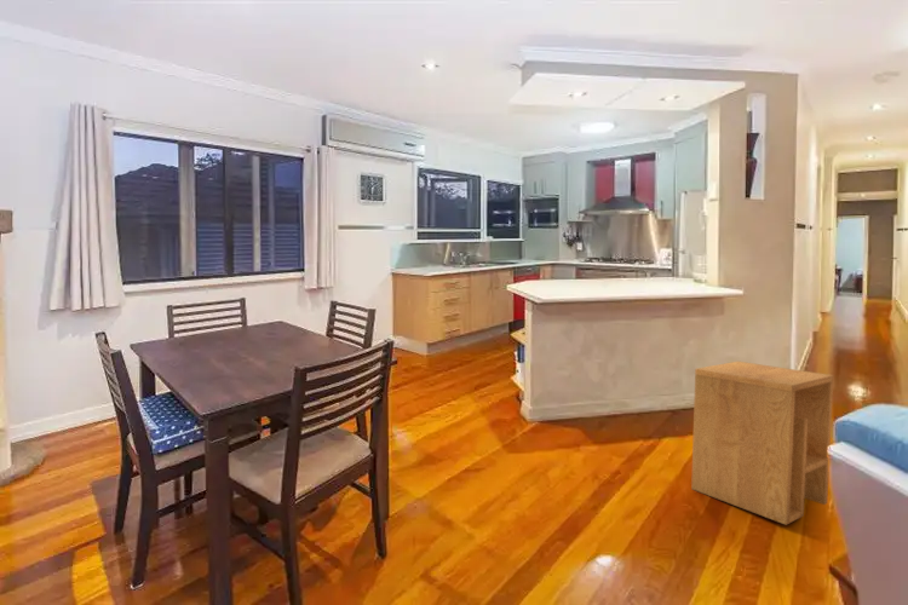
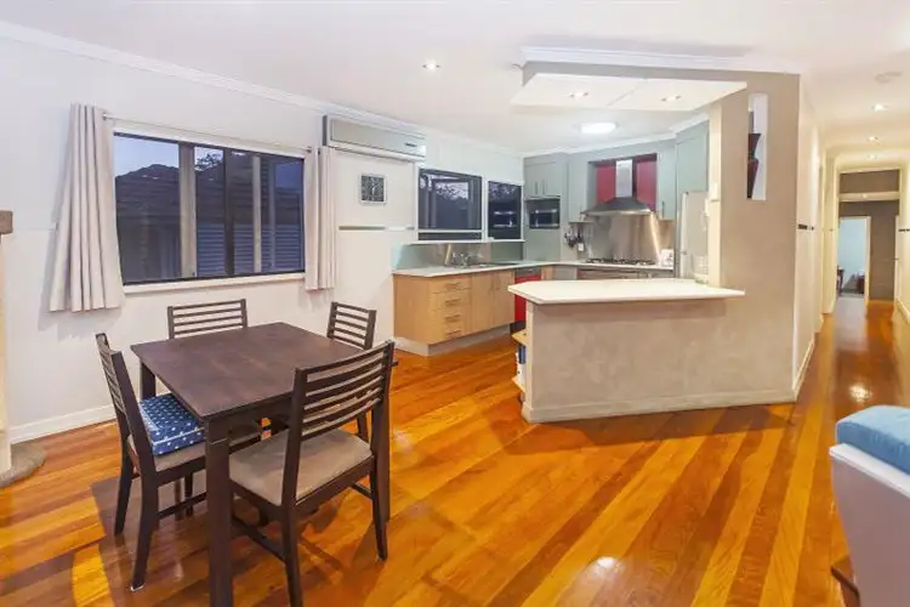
- side table [690,361,834,526]
